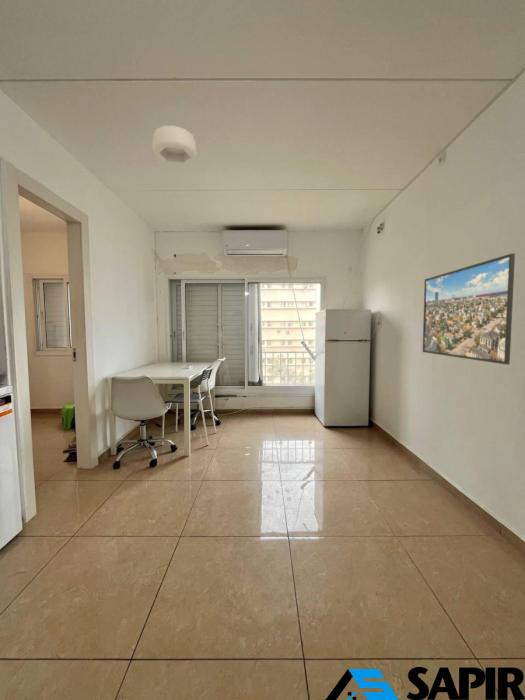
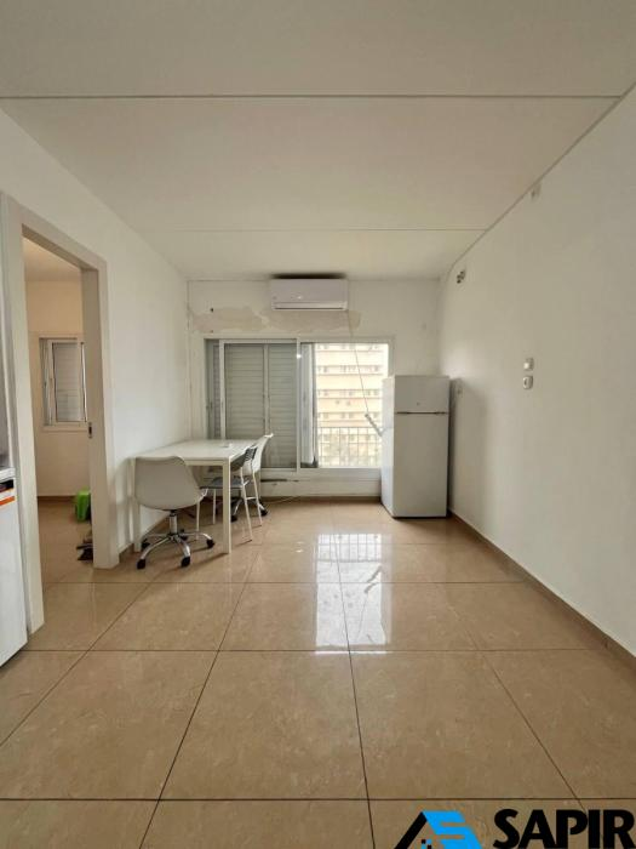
- ceiling light [151,125,198,165]
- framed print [422,252,516,366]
